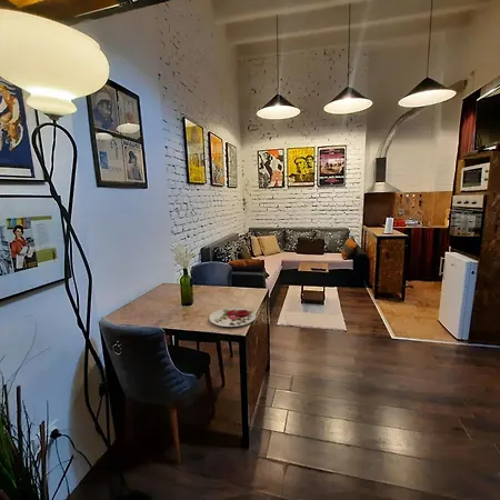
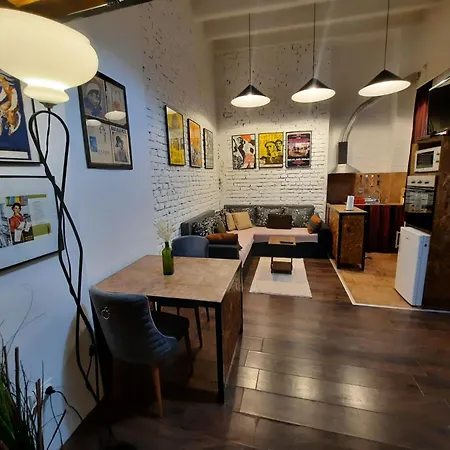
- plate [208,307,257,328]
